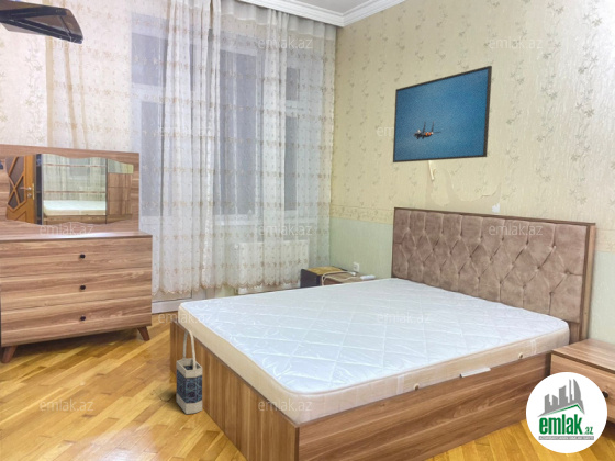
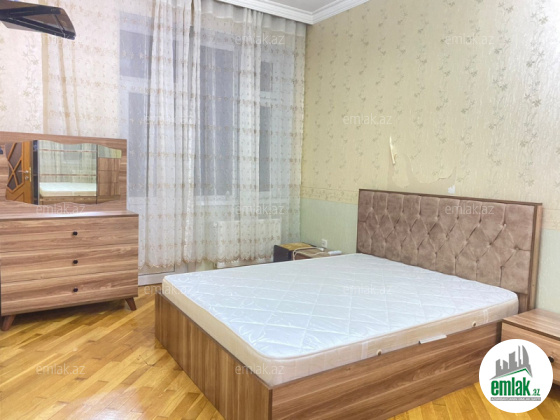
- bag [176,328,203,415]
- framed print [392,65,493,164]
